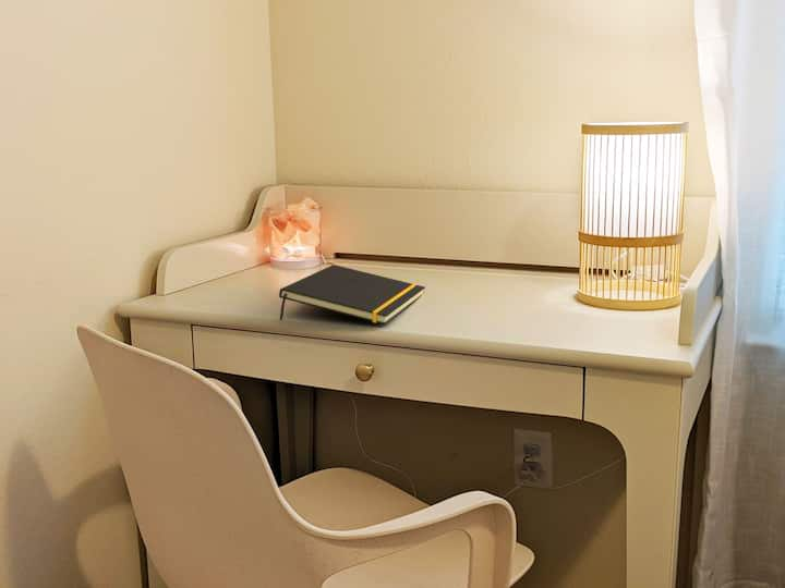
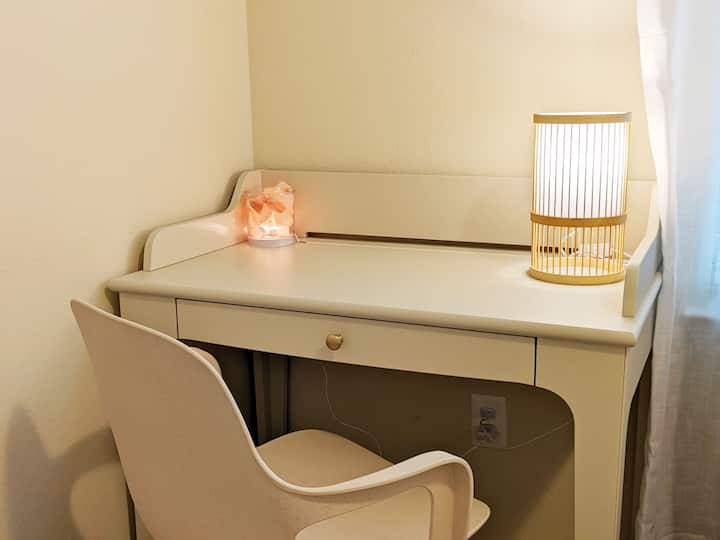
- notepad [278,264,426,326]
